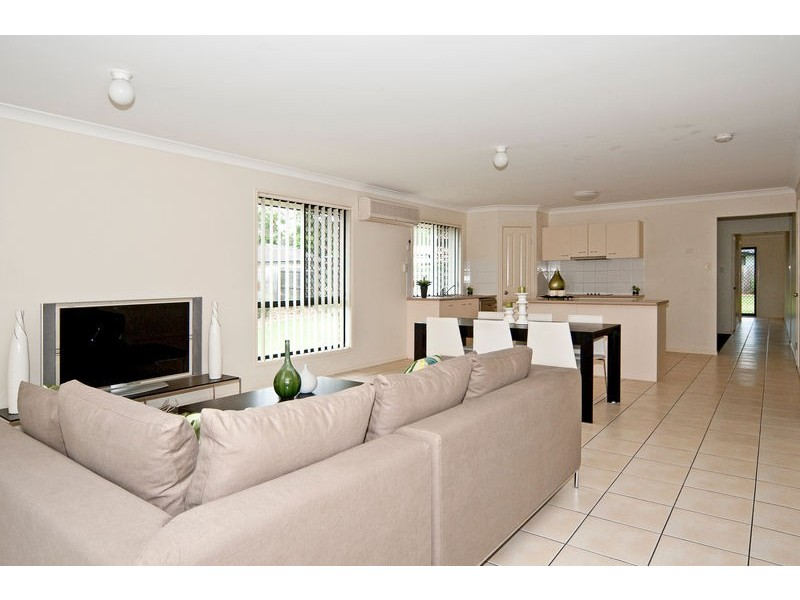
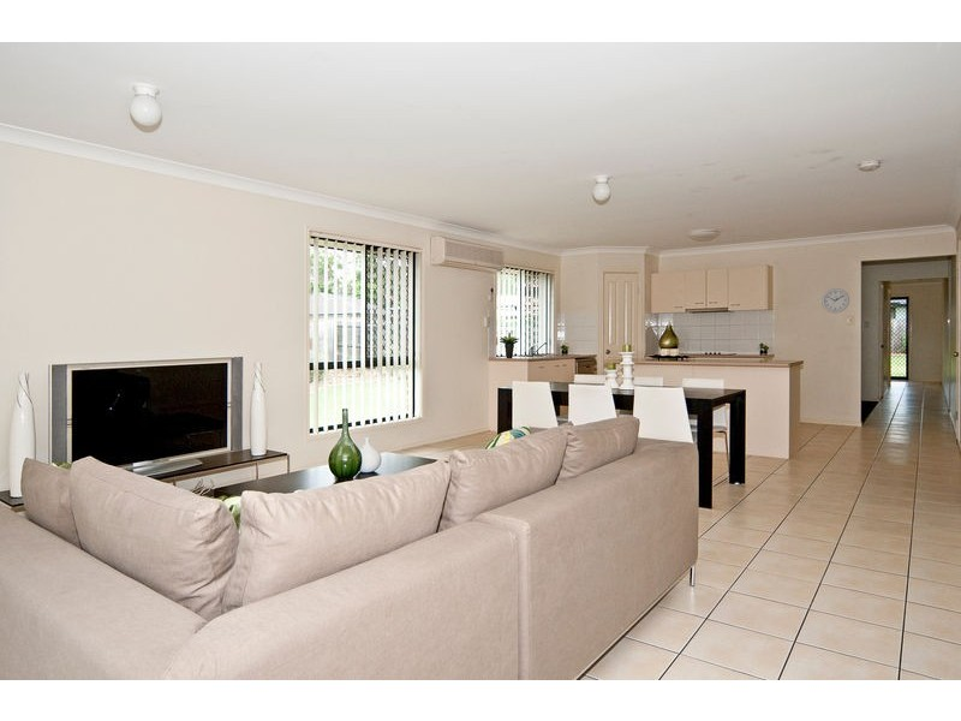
+ wall clock [820,287,850,314]
